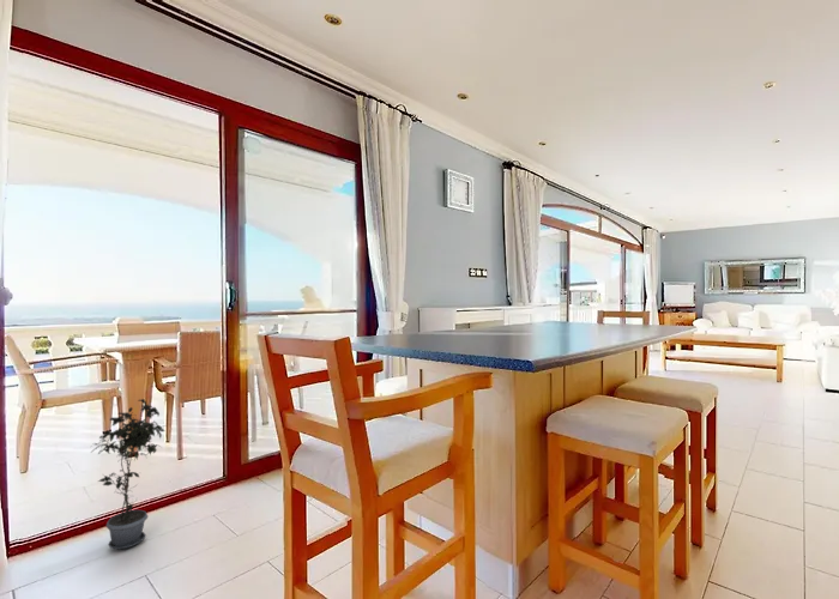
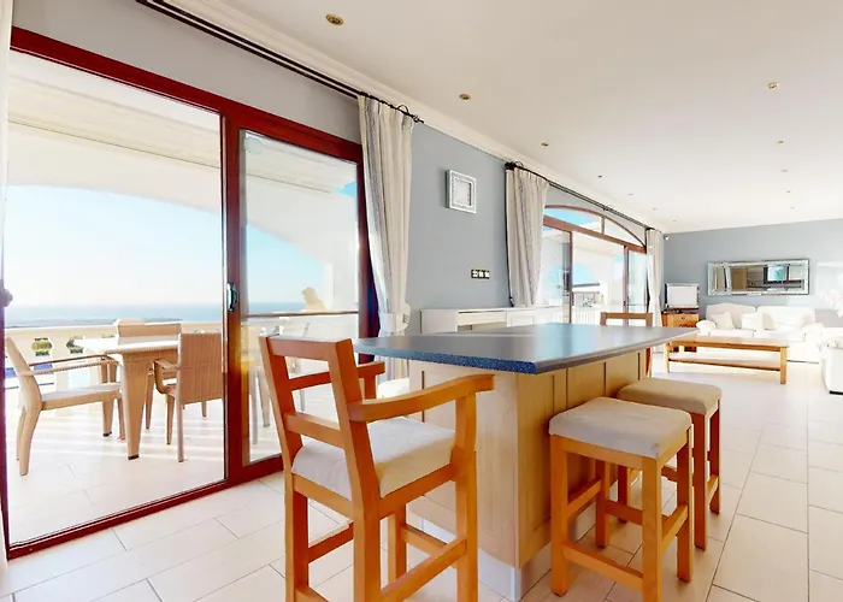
- potted plant [90,398,167,551]
